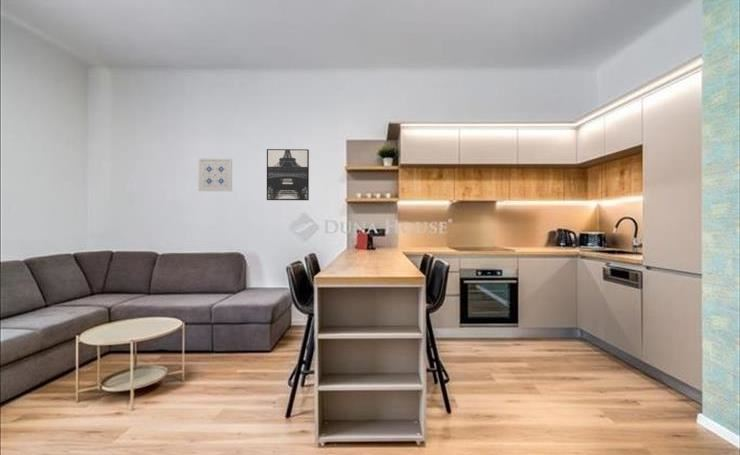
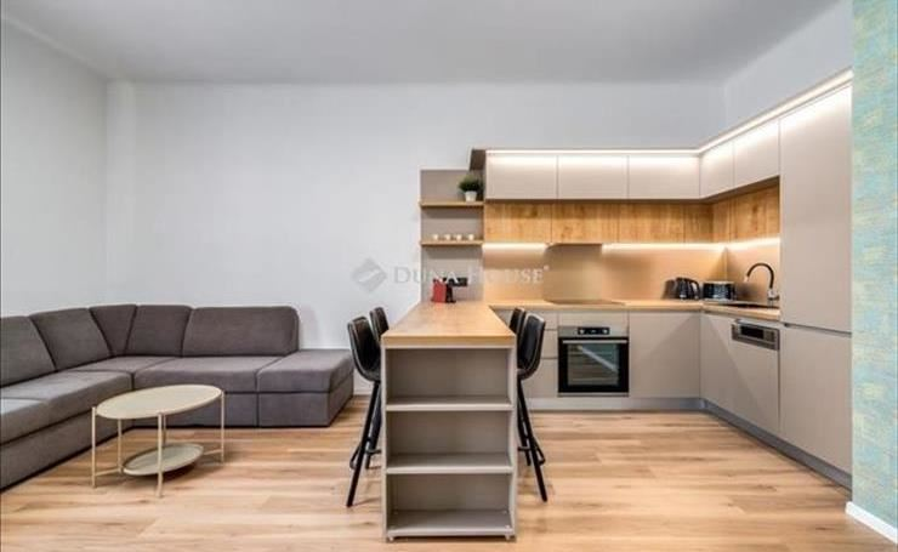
- wall art [266,148,310,201]
- wall art [197,157,233,192]
